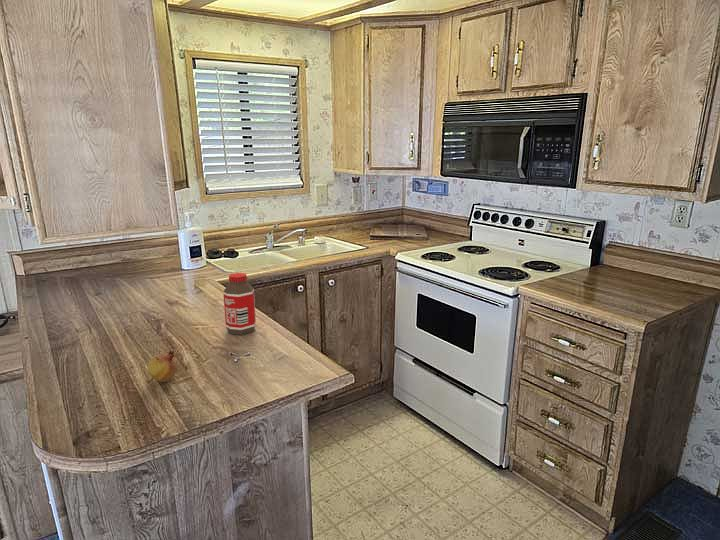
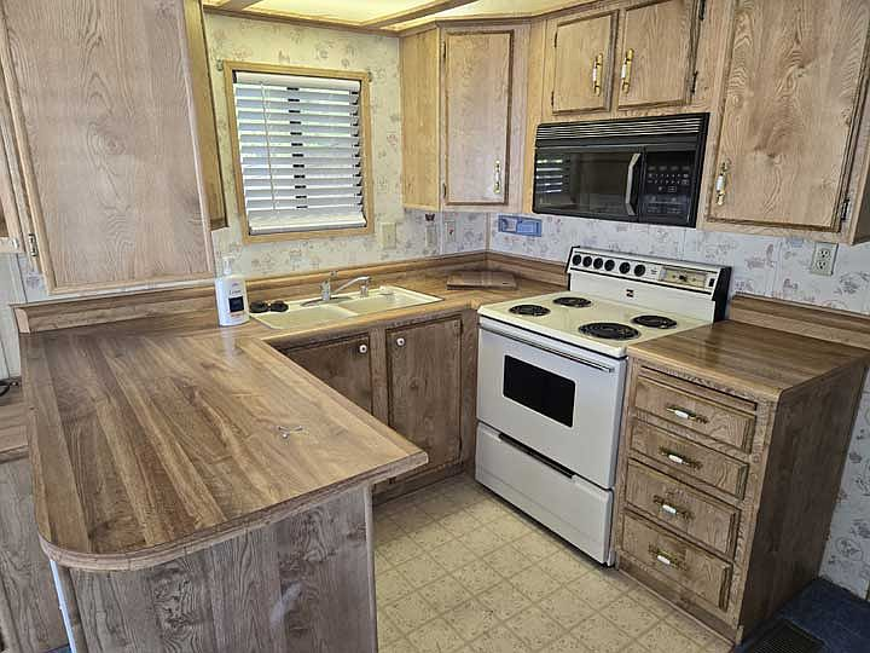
- fruit [146,349,179,383]
- bottle [222,272,257,336]
